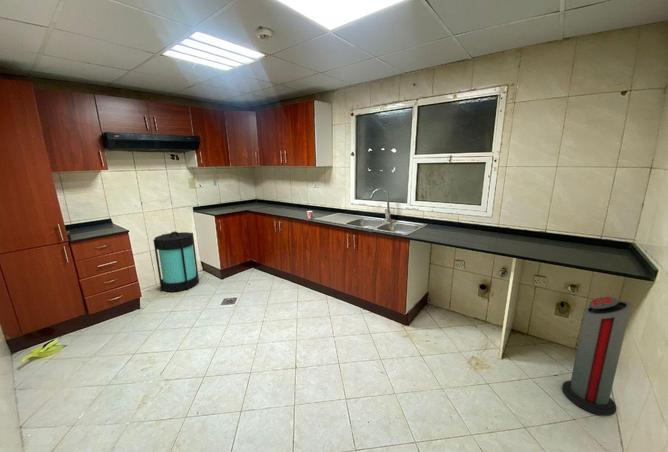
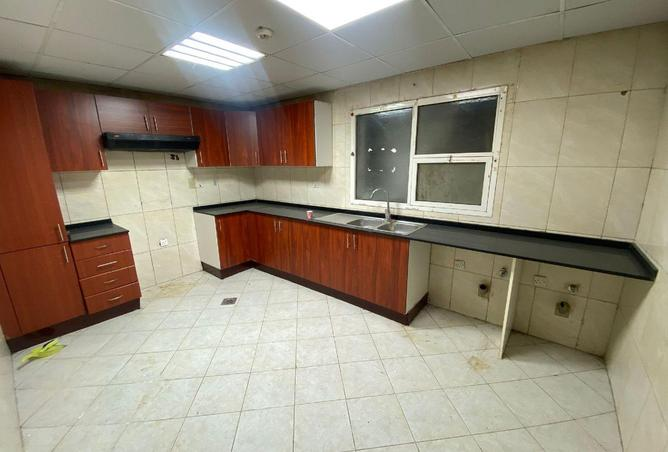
- air purifier [561,296,632,417]
- lantern [152,230,200,293]
